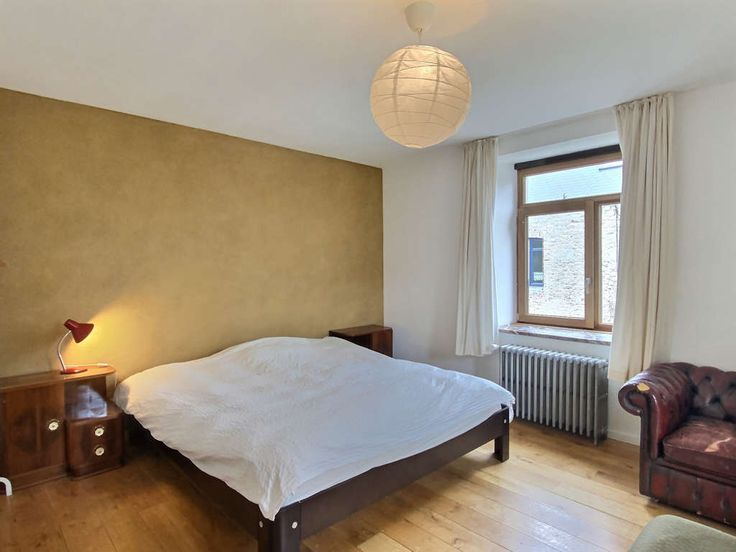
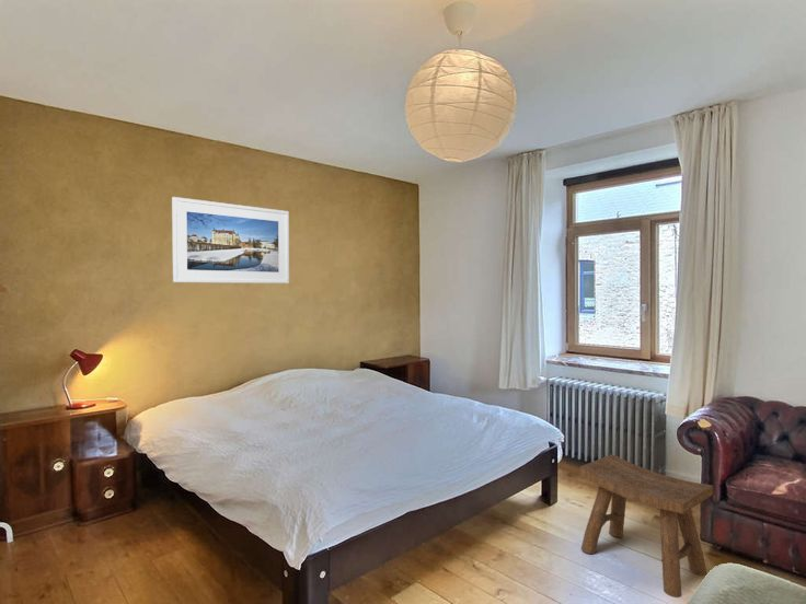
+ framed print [171,196,290,284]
+ stool [578,453,714,599]
